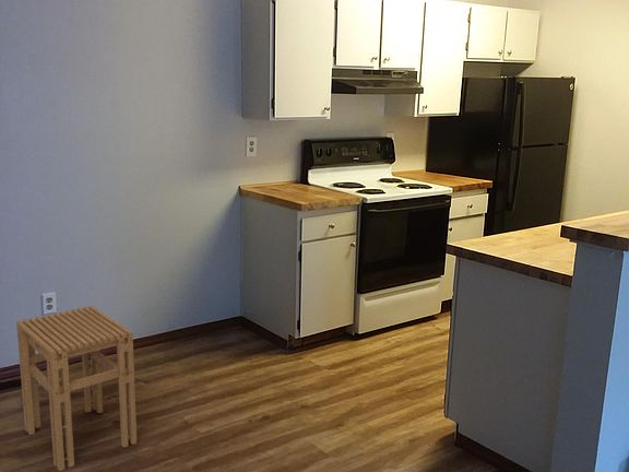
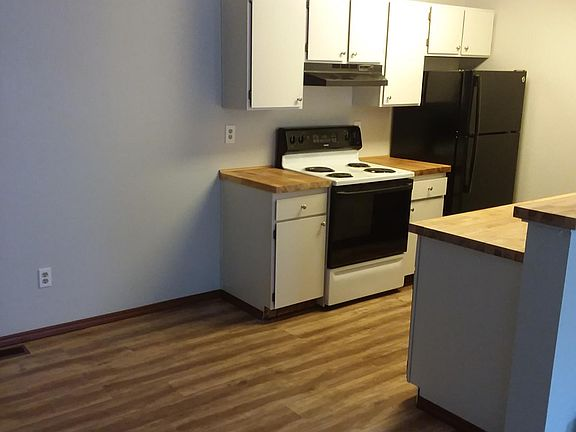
- stool [15,305,138,472]
